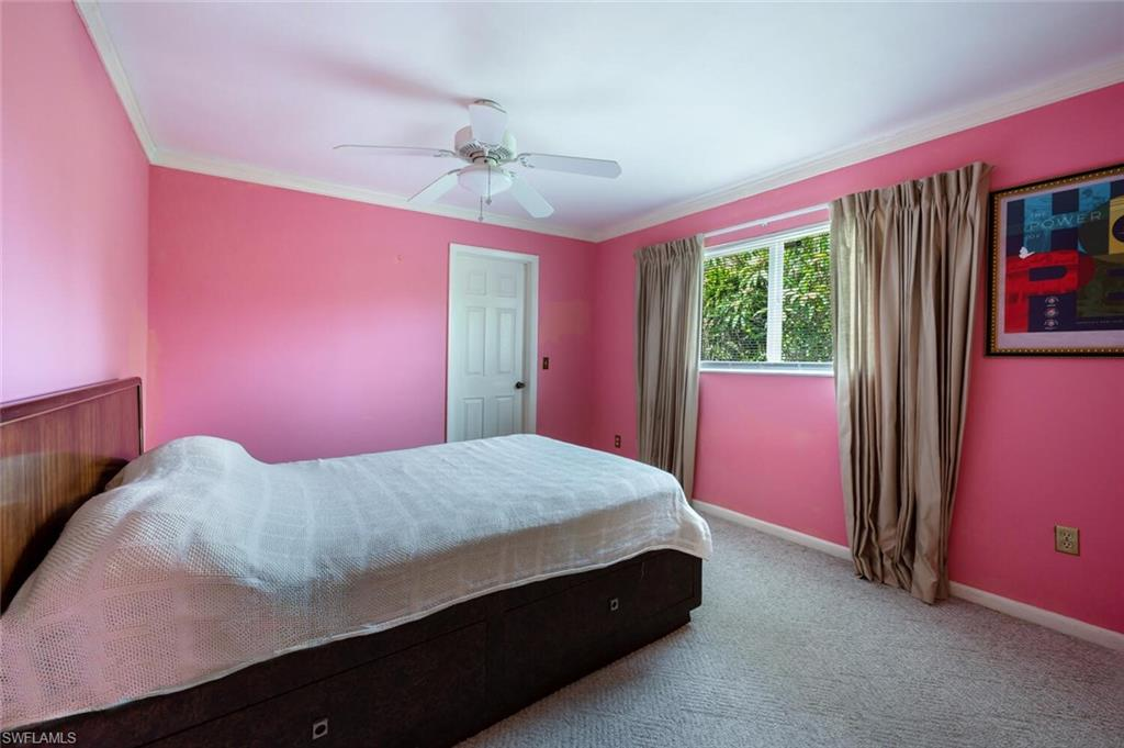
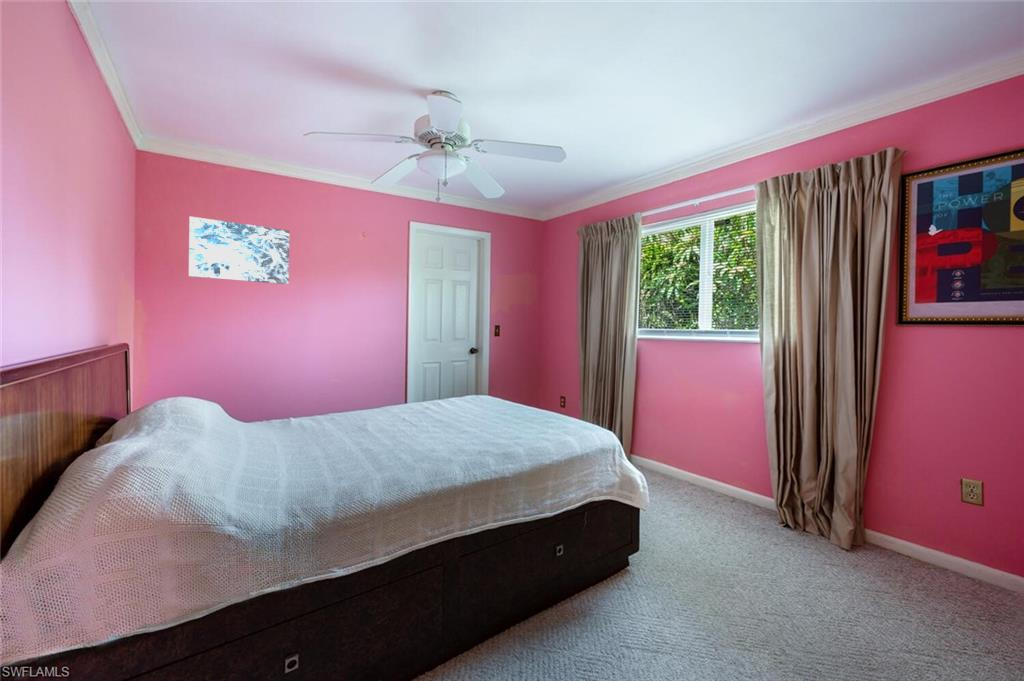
+ wall art [188,216,290,285]
